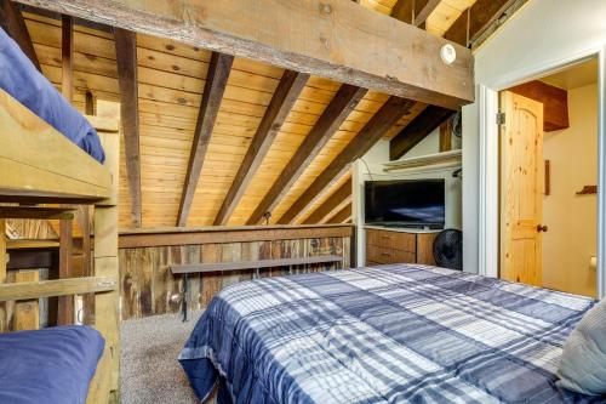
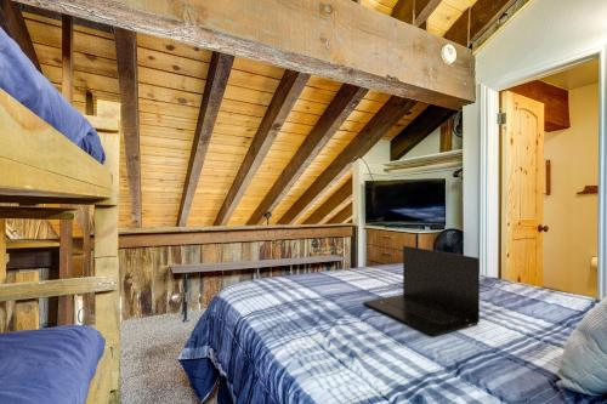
+ laptop [362,245,481,337]
